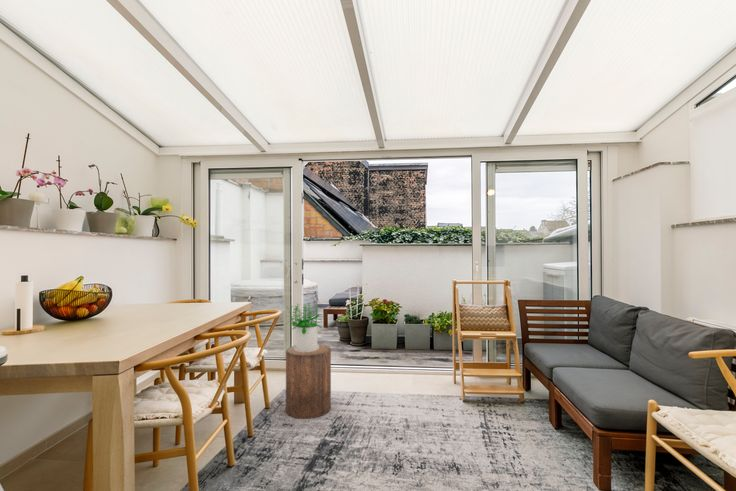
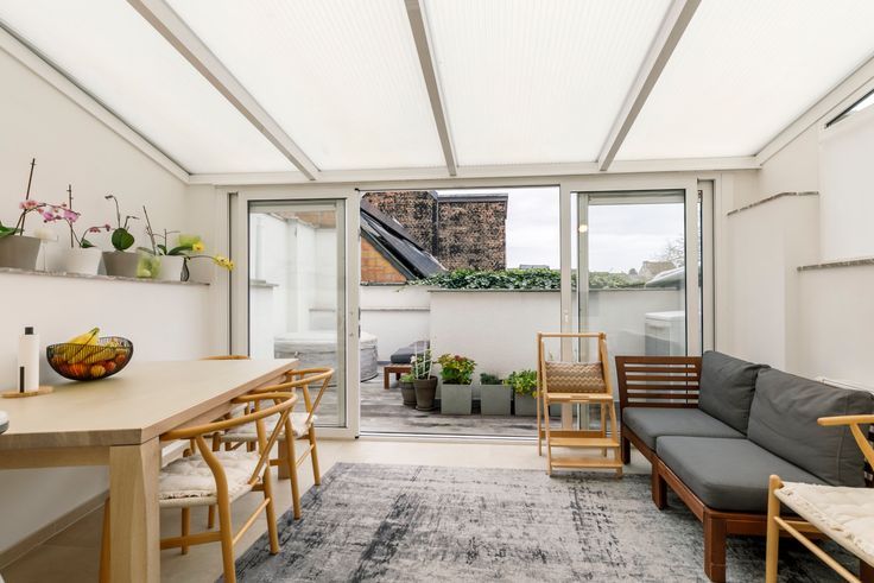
- potted plant [285,302,324,352]
- stool [285,343,332,420]
